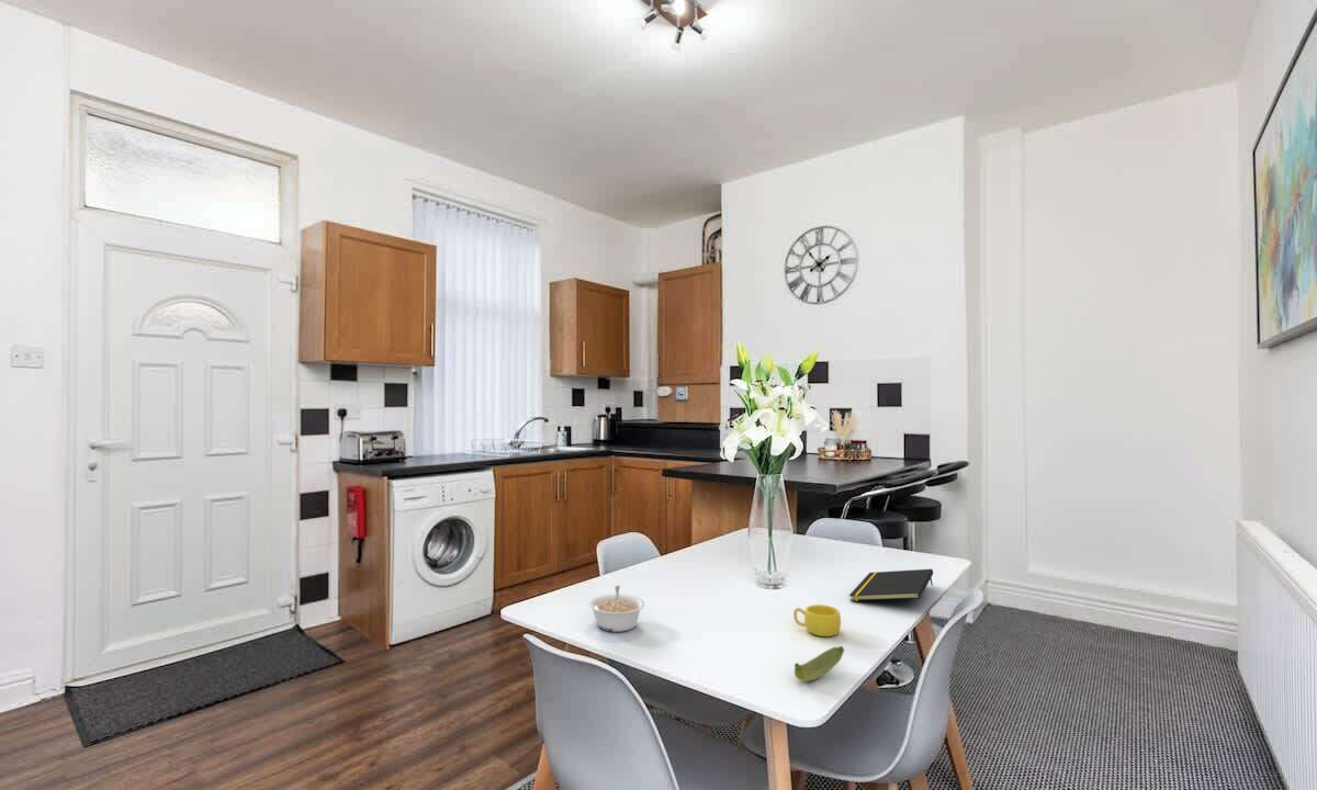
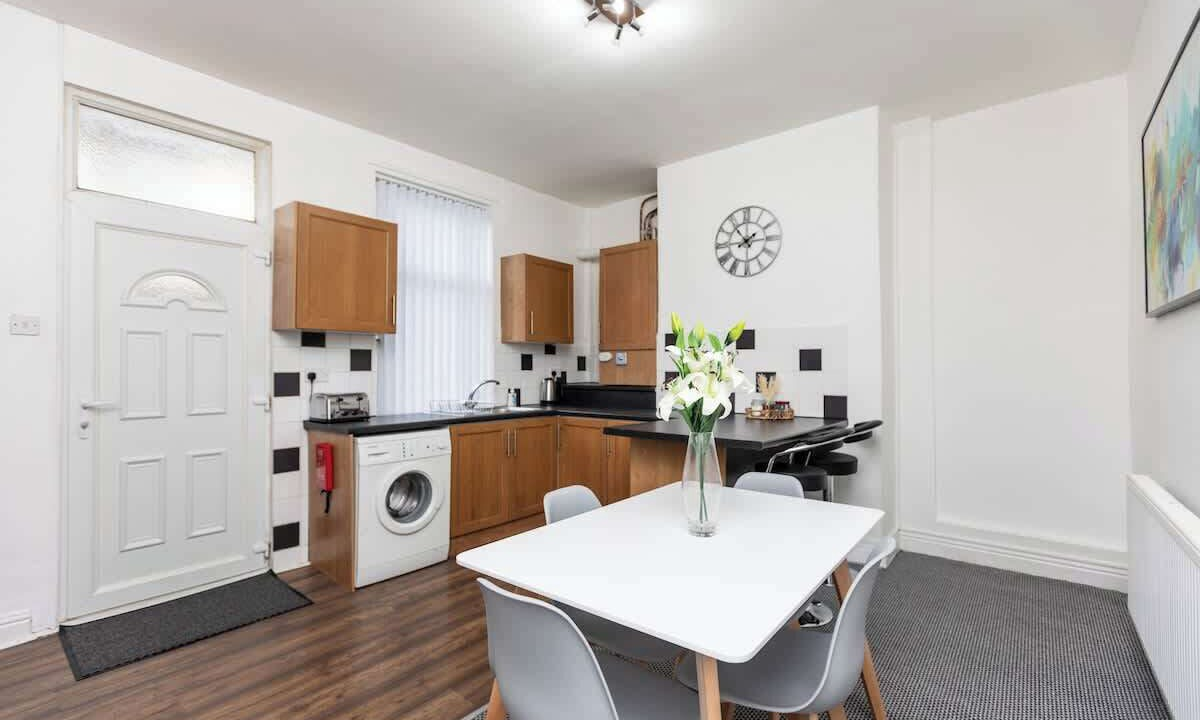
- notepad [848,568,934,602]
- legume [587,585,645,633]
- banana [793,645,845,682]
- cup [792,603,842,637]
